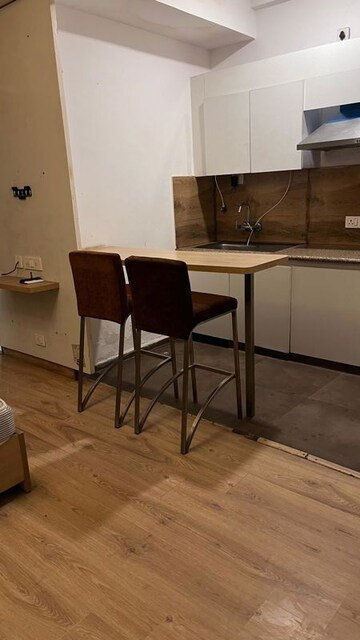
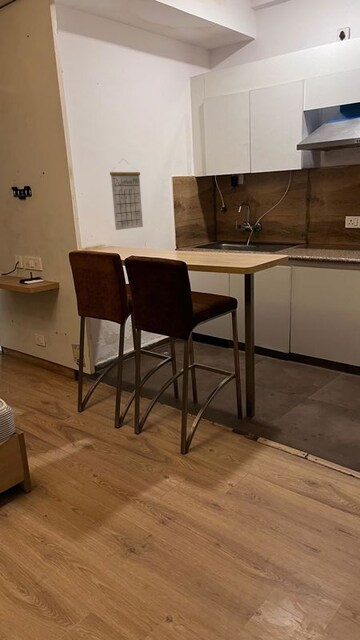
+ calendar [109,159,144,231]
